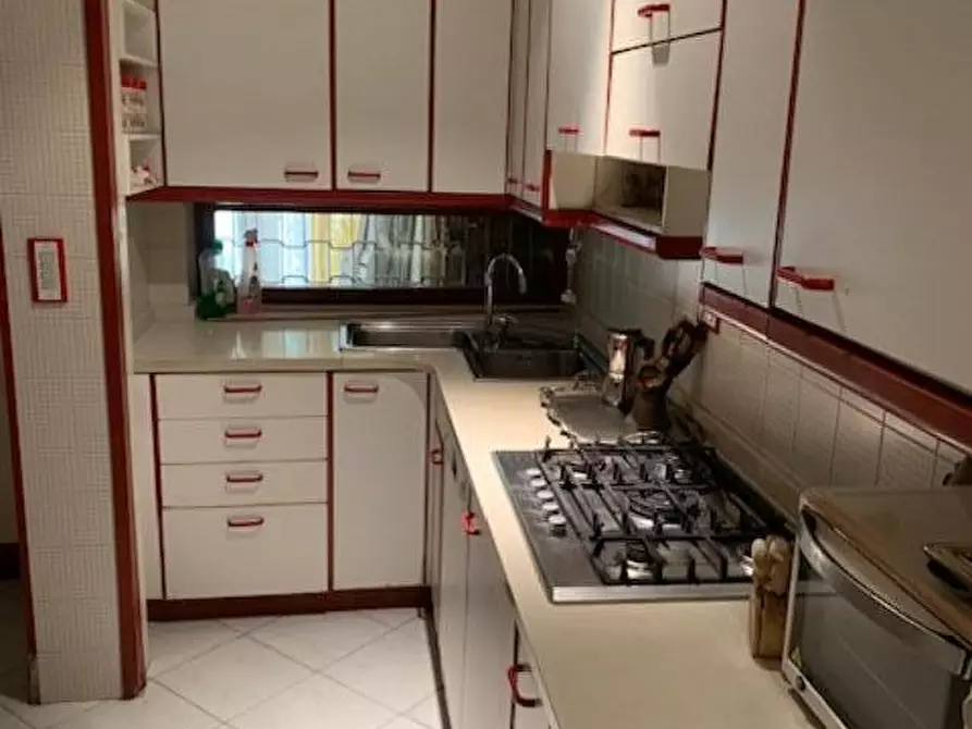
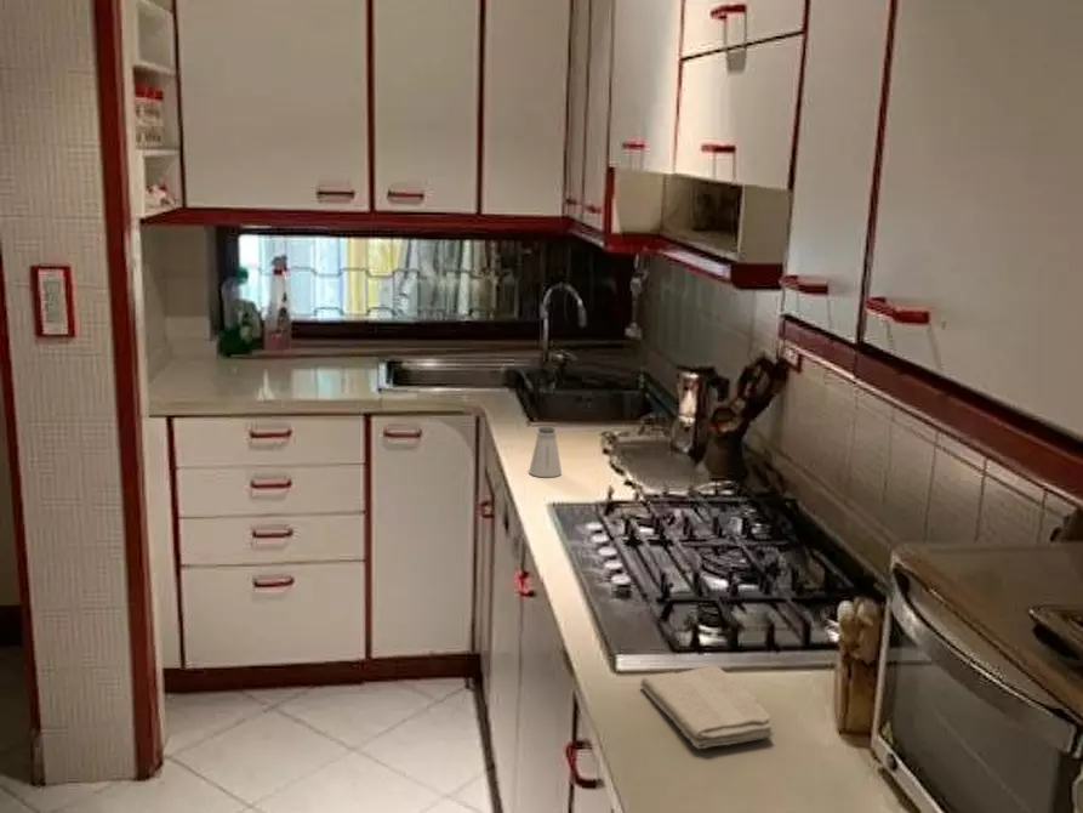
+ saltshaker [528,426,563,478]
+ washcloth [639,665,775,750]
